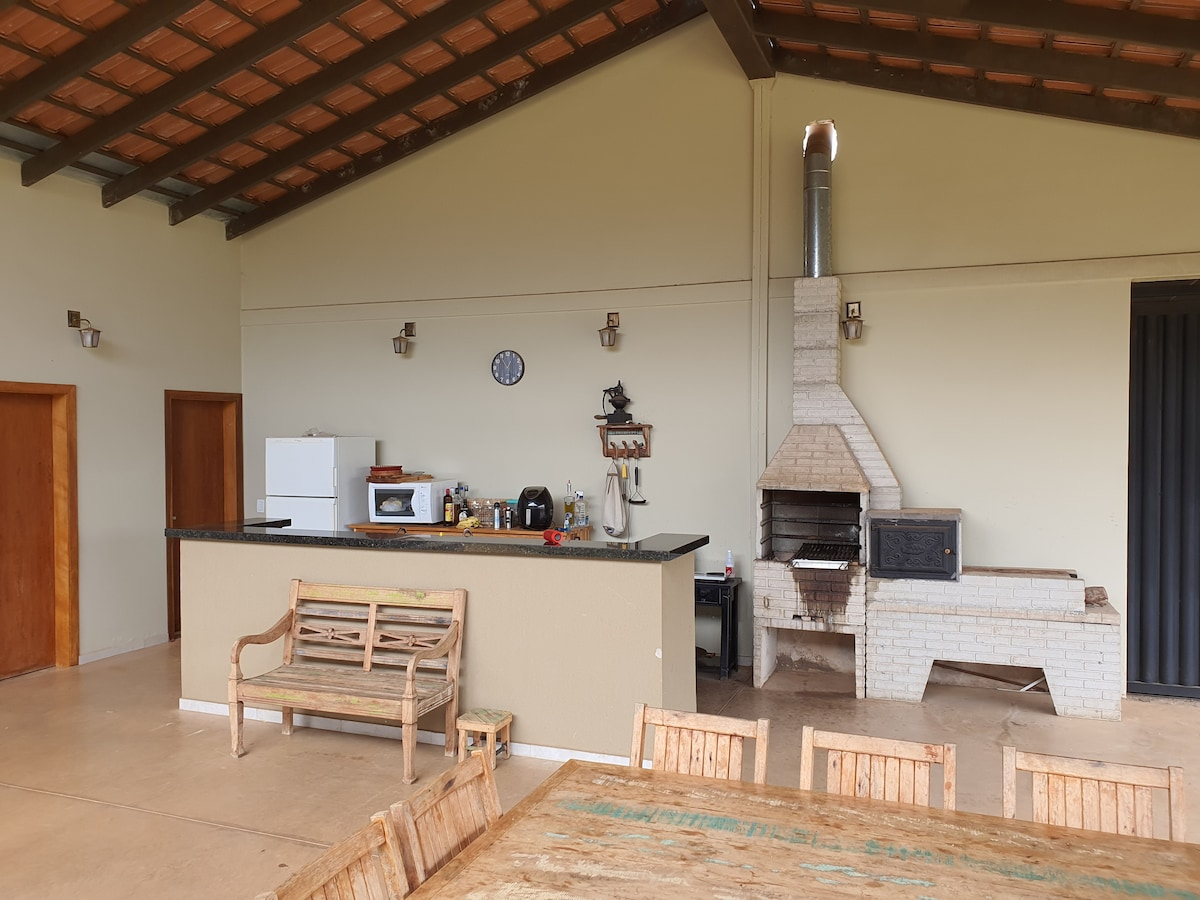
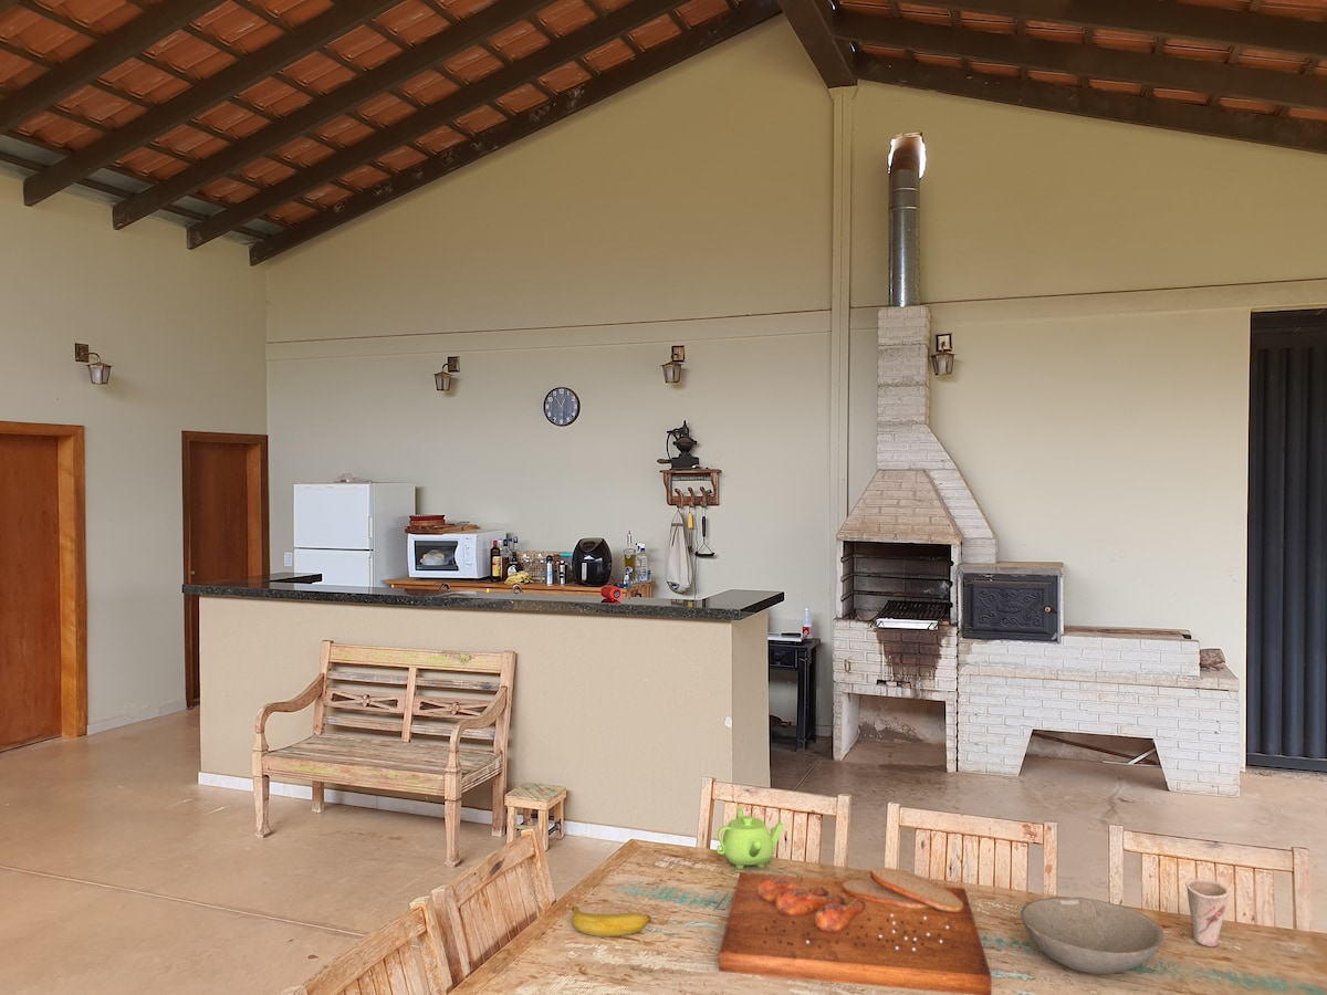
+ bowl [1020,896,1166,975]
+ cup [1184,877,1231,947]
+ cutting board [719,866,993,995]
+ teapot [715,805,785,871]
+ banana [571,905,651,938]
